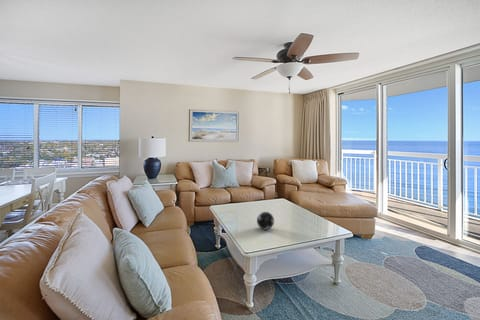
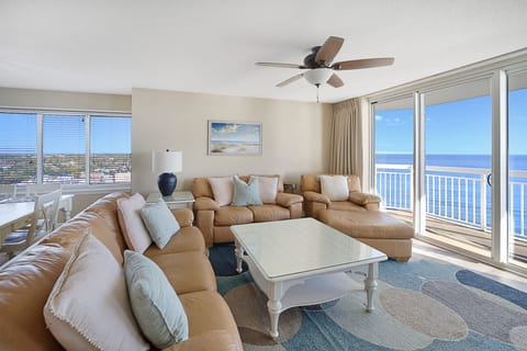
- decorative orb [256,211,275,231]
